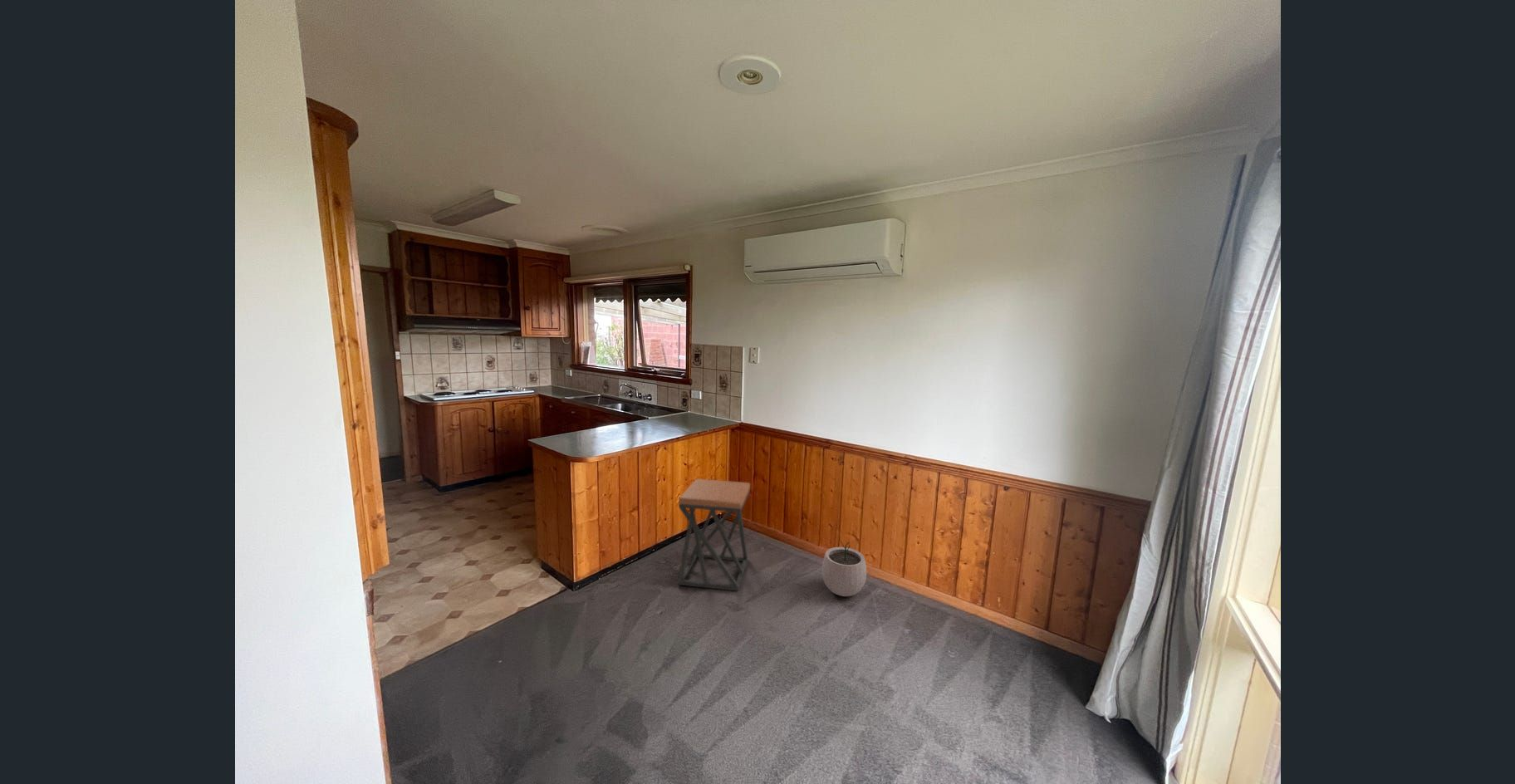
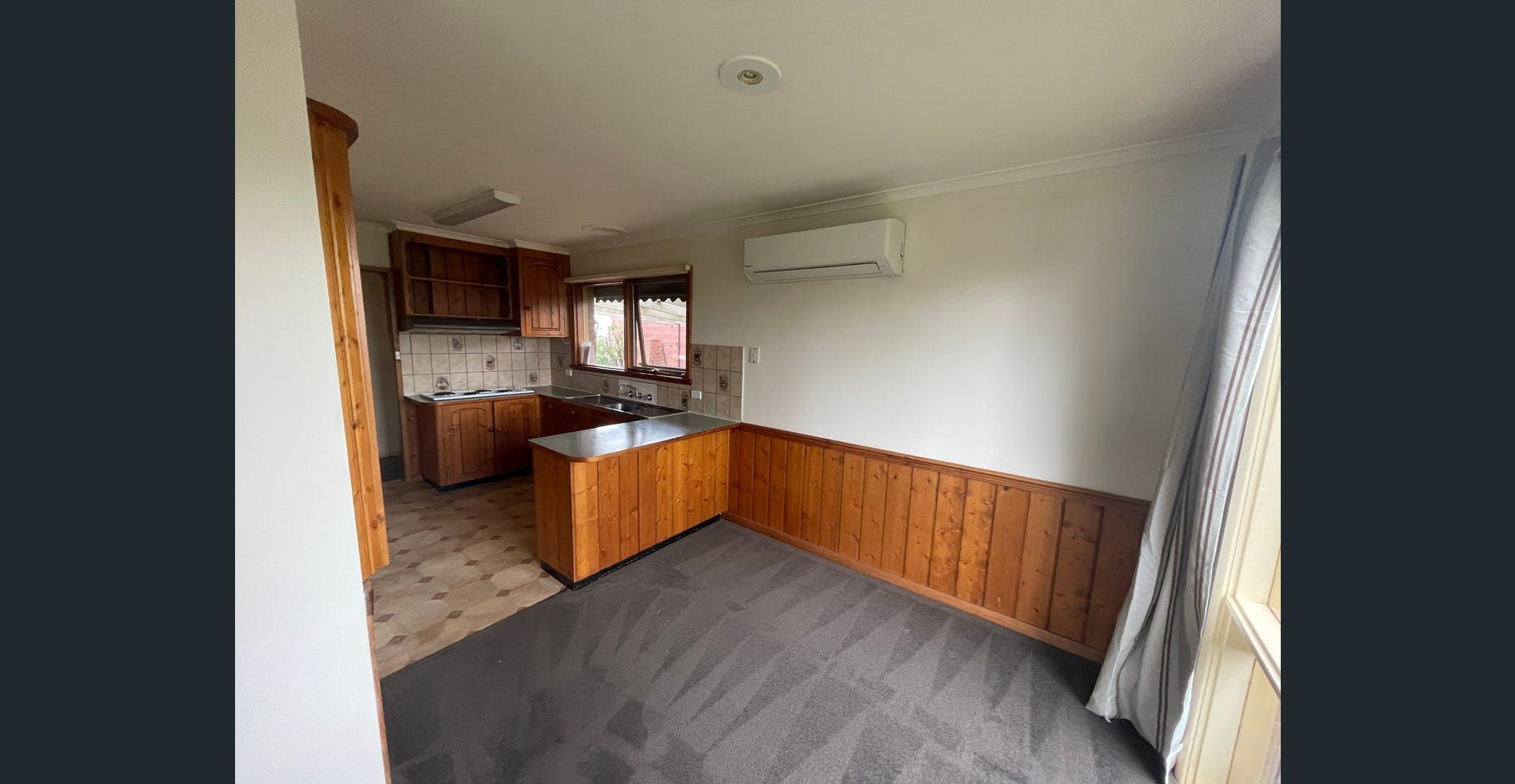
- plant pot [821,541,867,597]
- stool [677,478,751,592]
